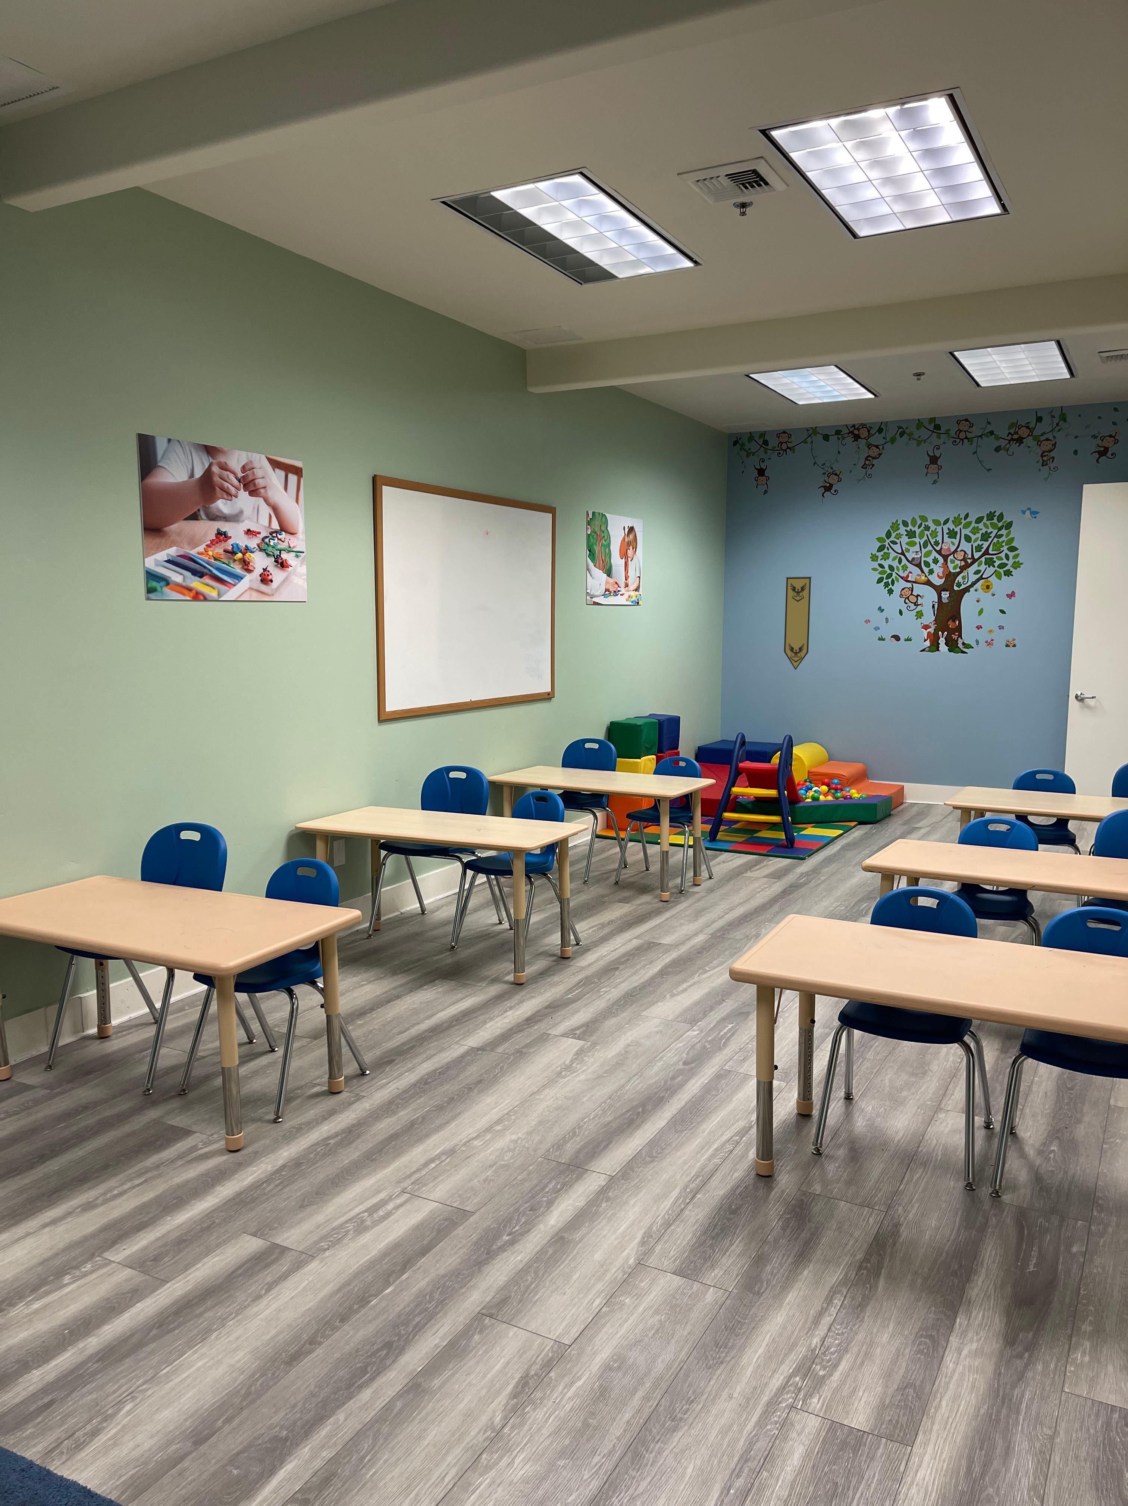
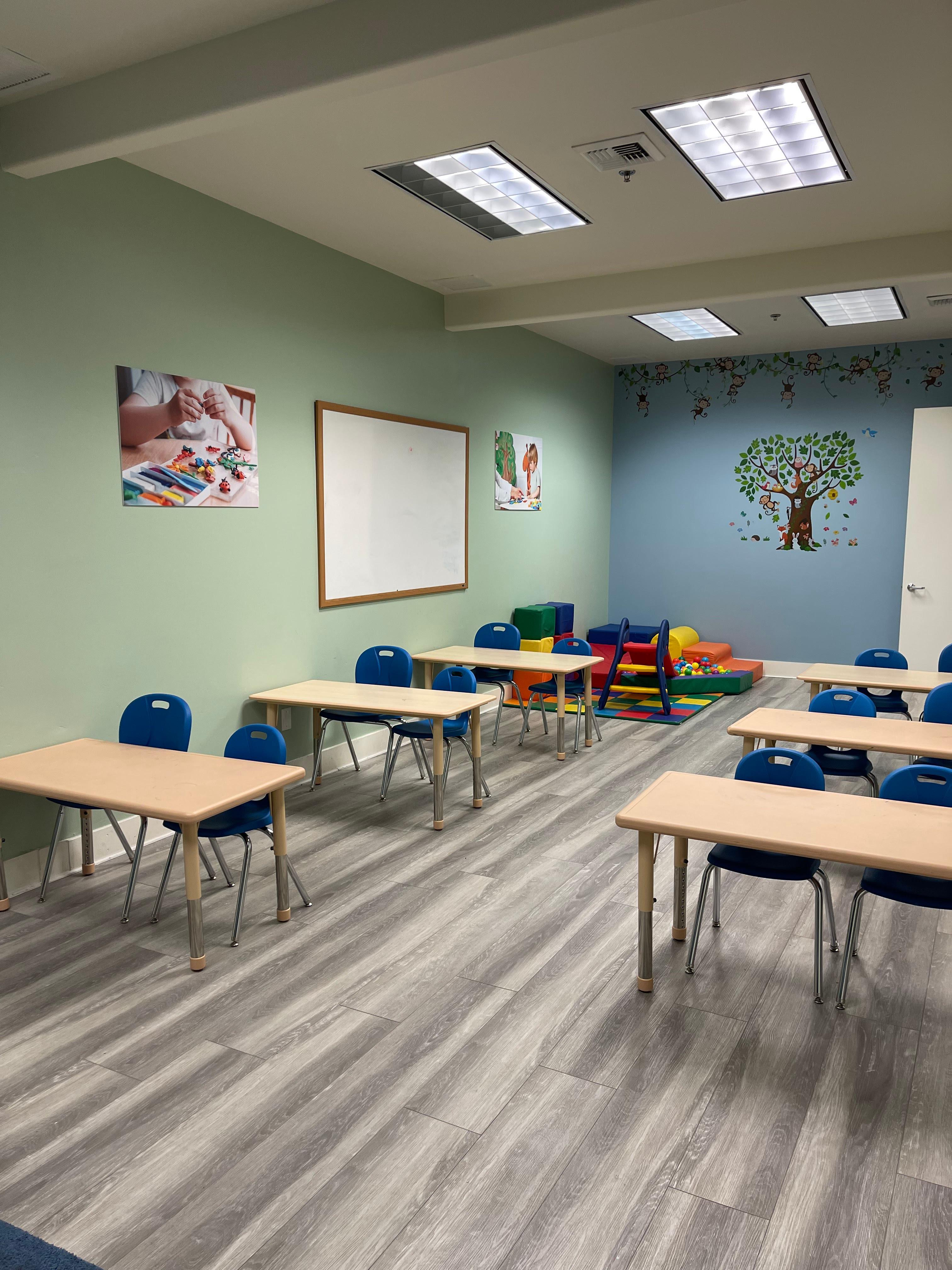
- pennant [783,576,813,670]
